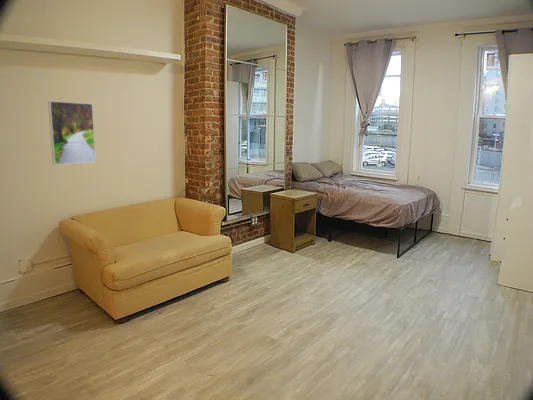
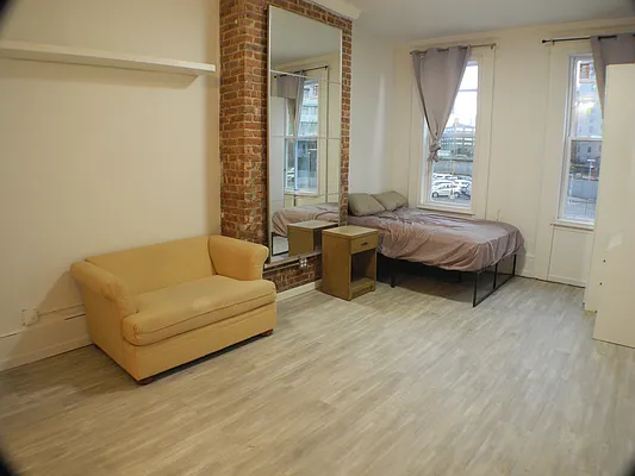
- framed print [47,100,97,166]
